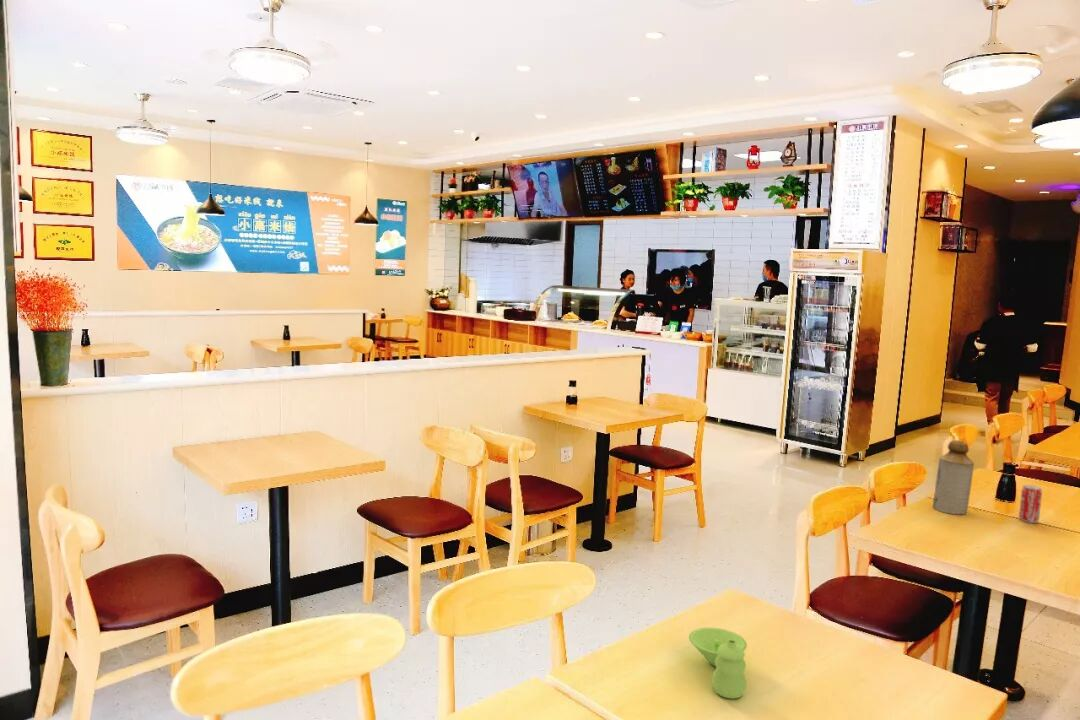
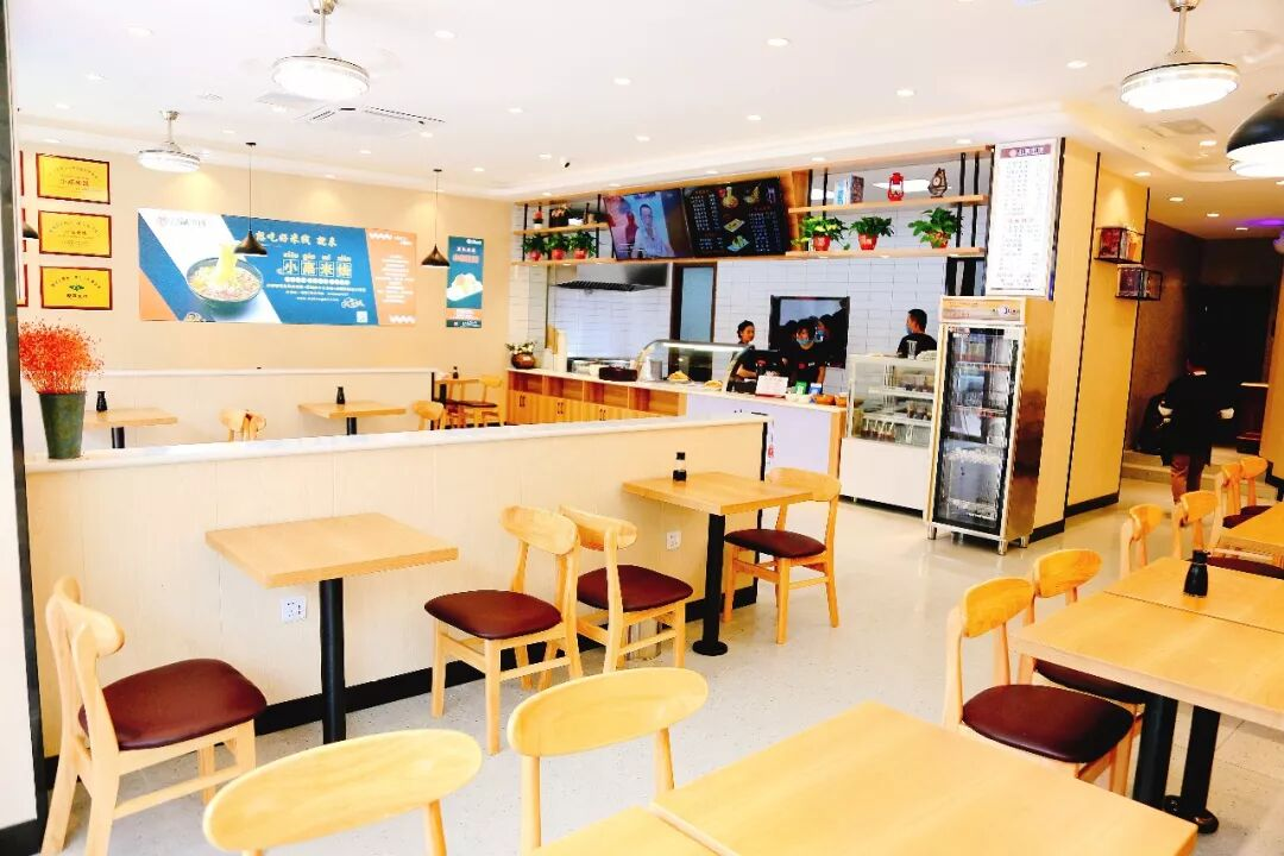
- bottle [932,439,975,515]
- beverage can [1018,484,1043,524]
- condiment set [688,626,748,700]
